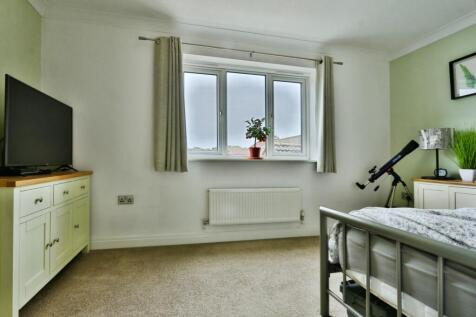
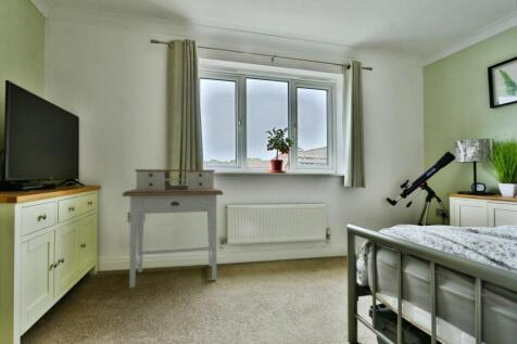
+ desk [122,168,224,289]
